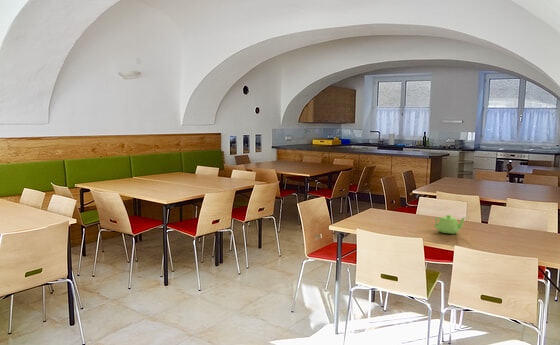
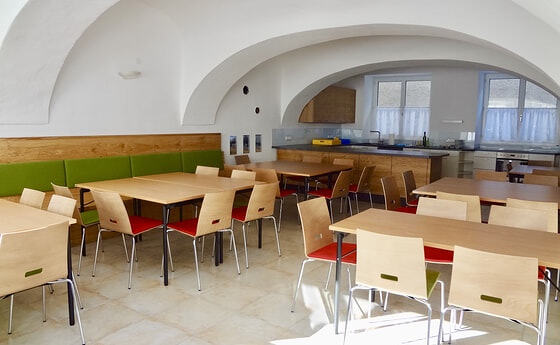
- teapot [433,214,466,235]
